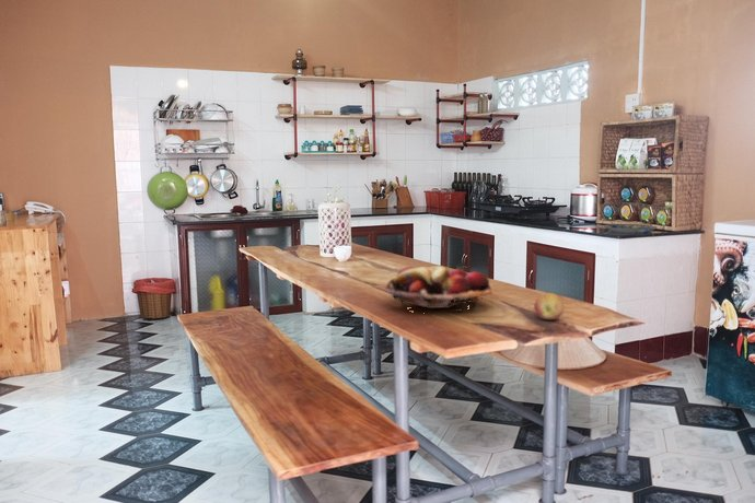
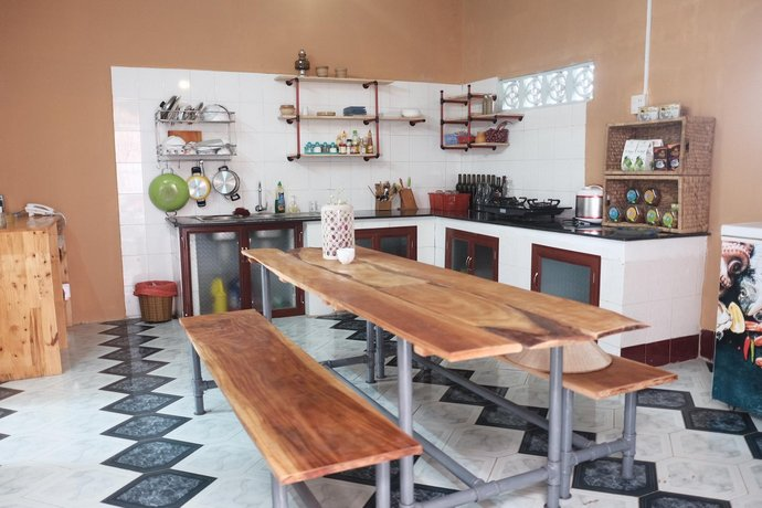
- fruit [533,292,565,320]
- fruit basket [384,265,493,314]
